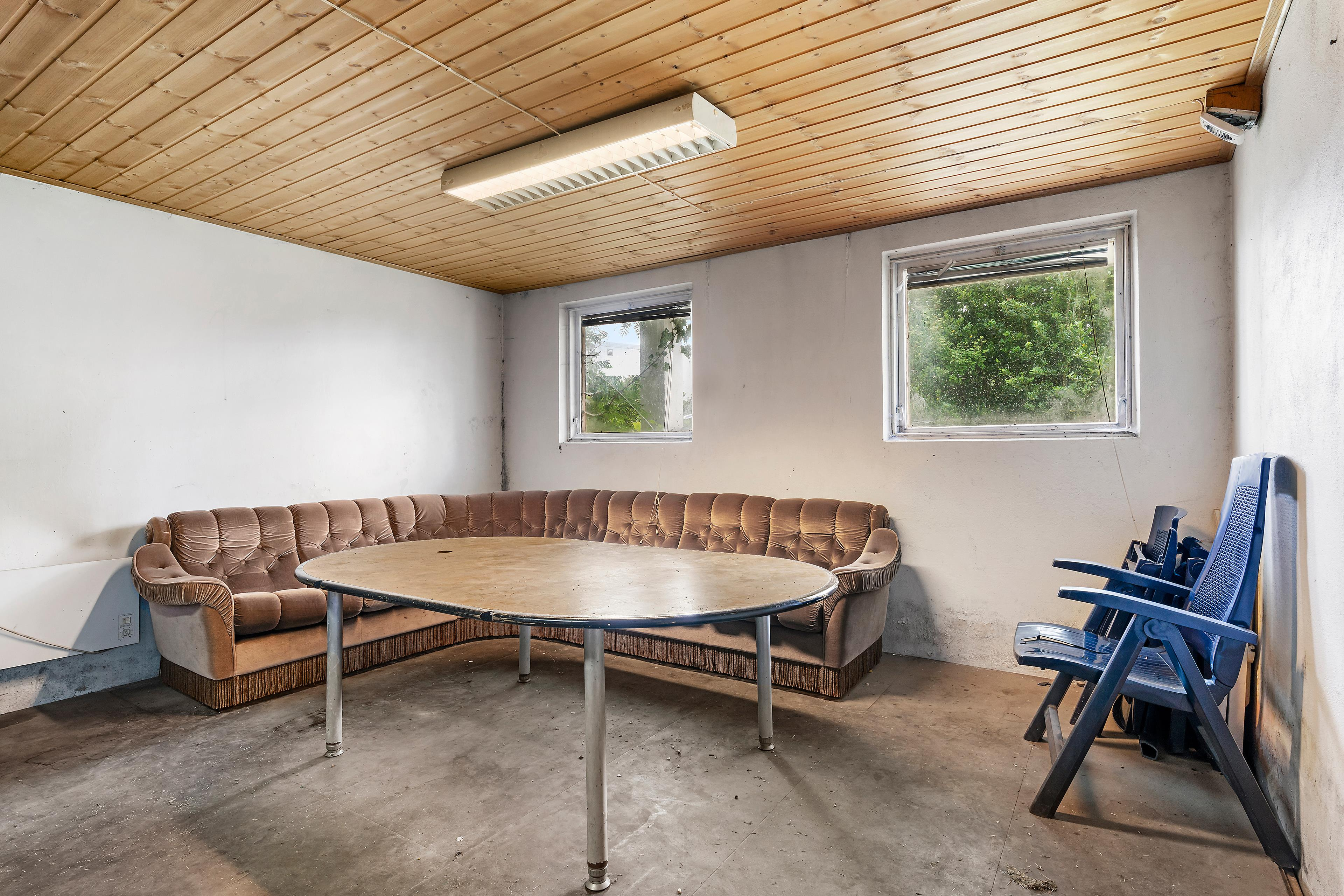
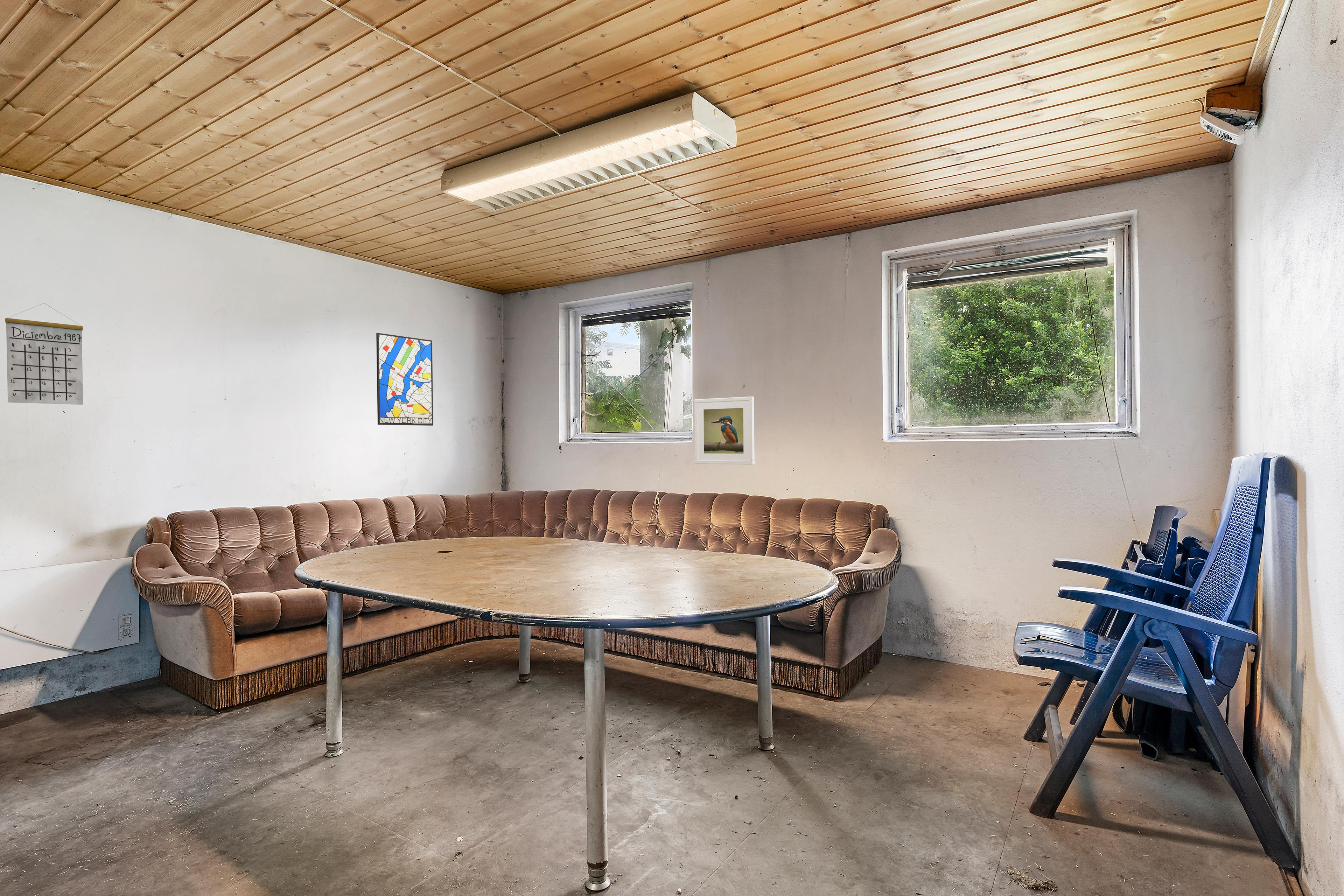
+ calendar [5,303,84,405]
+ wall art [376,332,434,426]
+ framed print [694,396,755,465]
